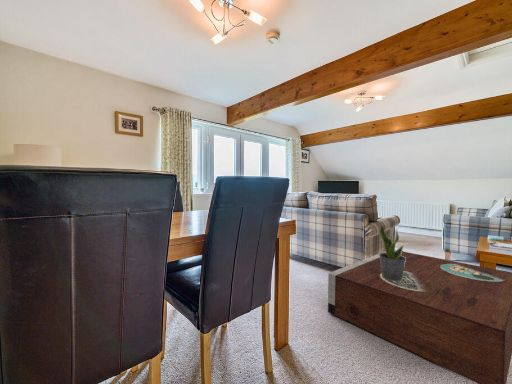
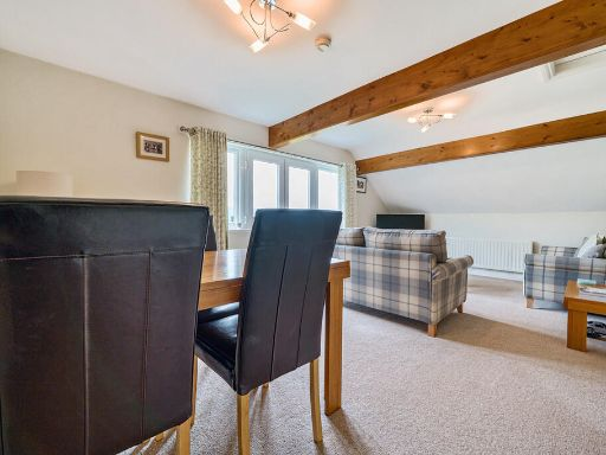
- potted plant [378,223,406,281]
- stereo [327,249,512,384]
